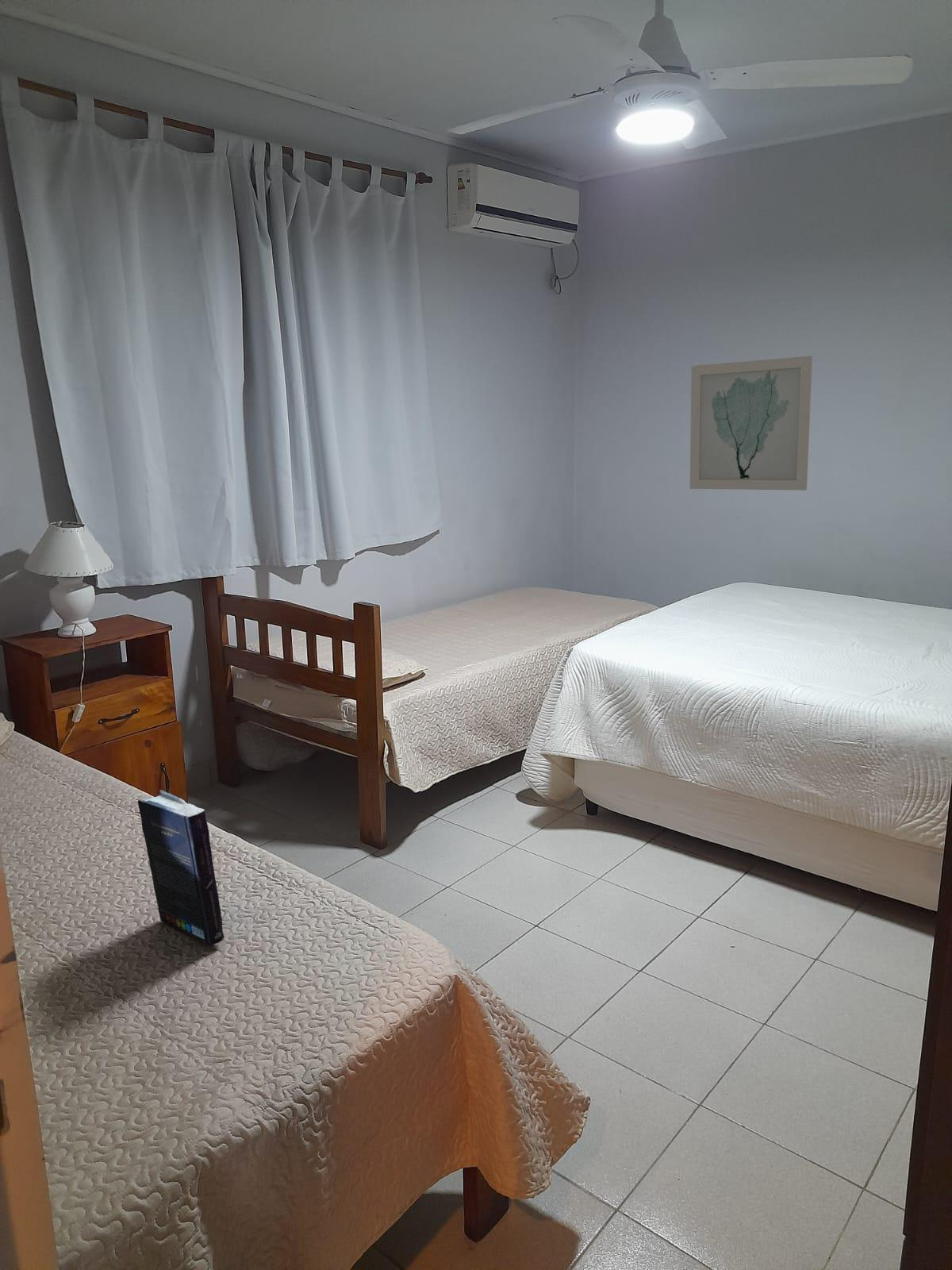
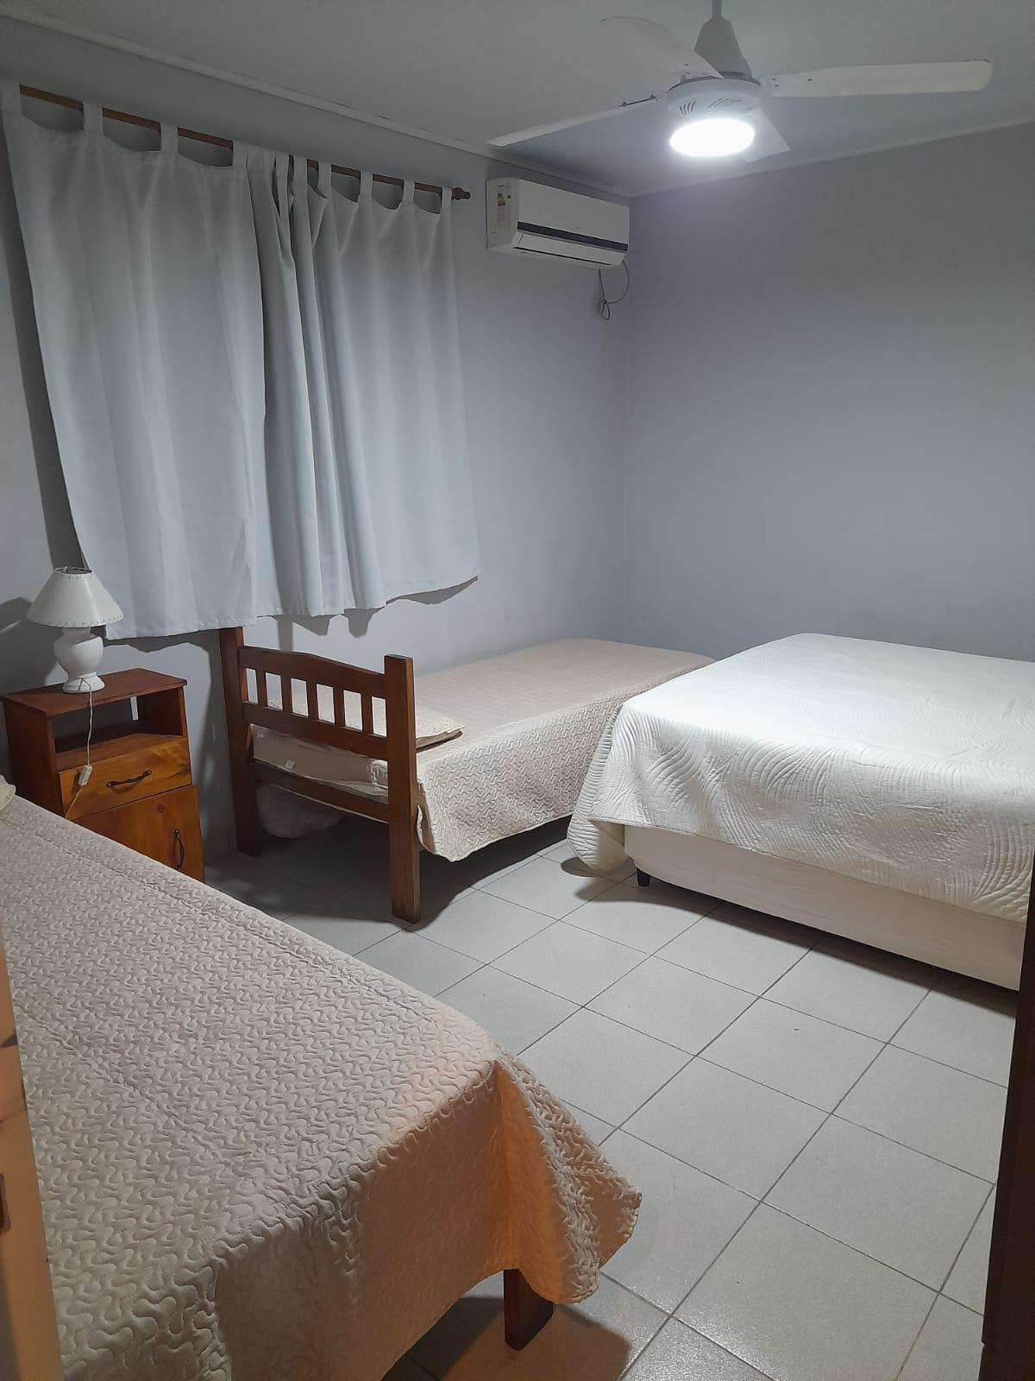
- hardback book [137,790,225,945]
- wall art [689,355,813,491]
